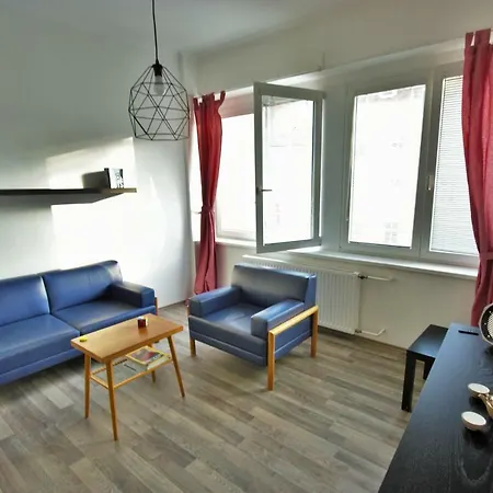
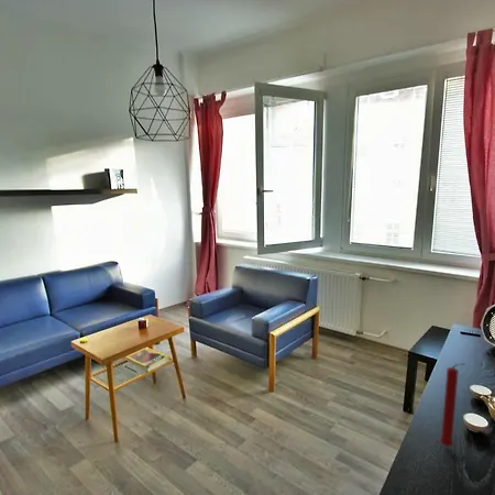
+ candle [439,362,466,448]
